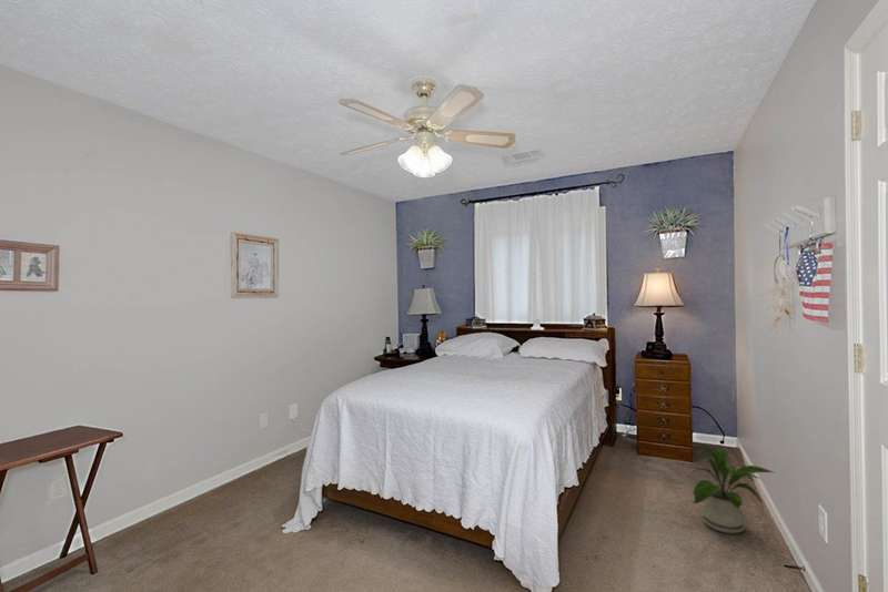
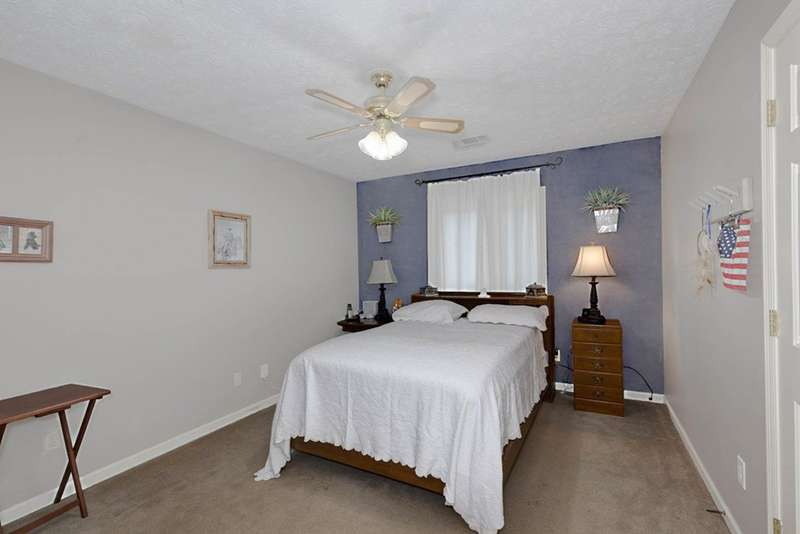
- house plant [690,443,774,534]
